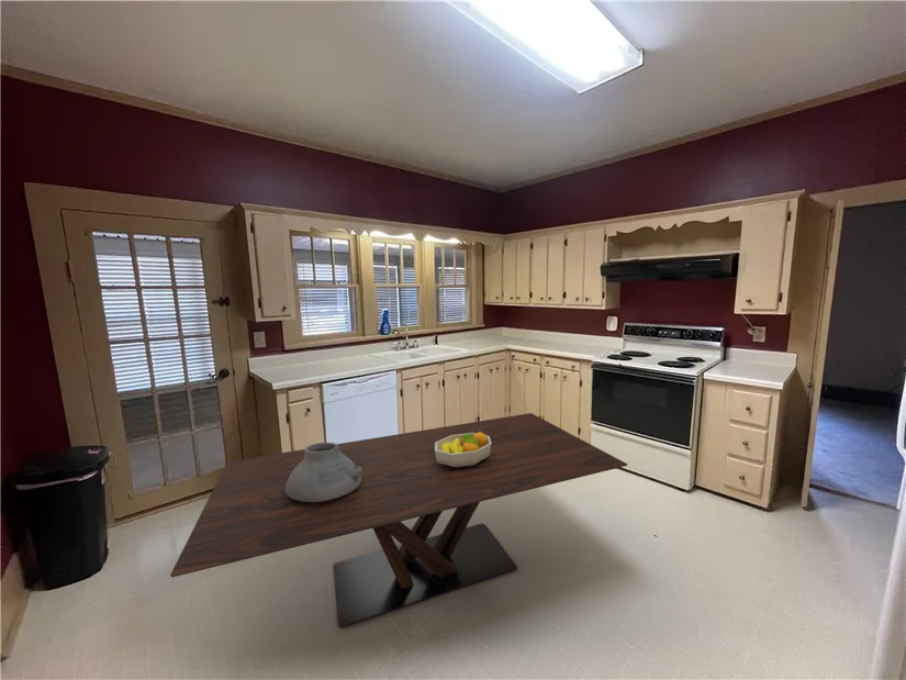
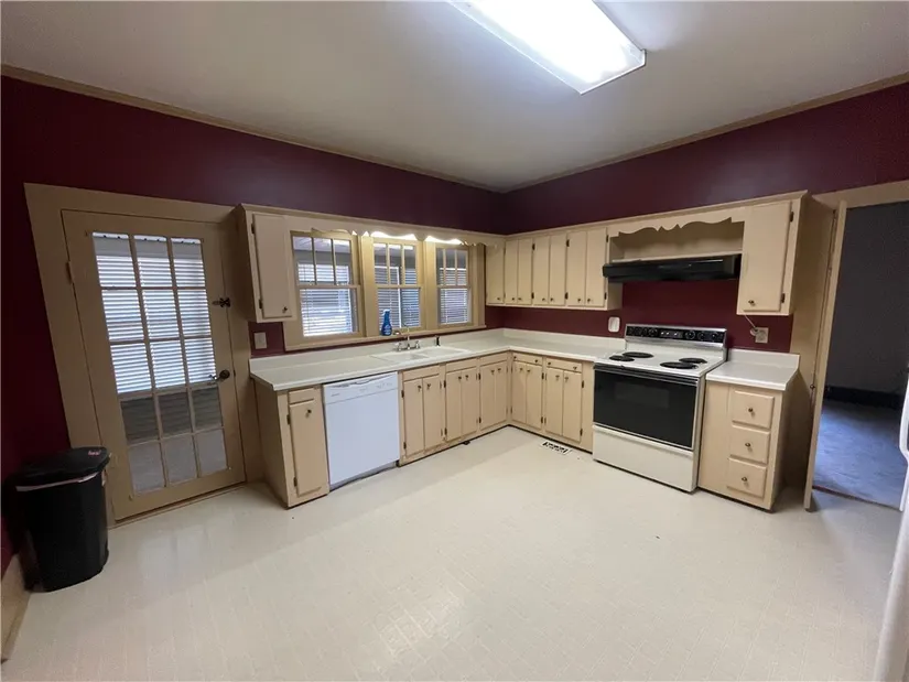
- vase [286,442,362,502]
- dining table [169,412,628,628]
- fruit bowl [435,432,491,467]
